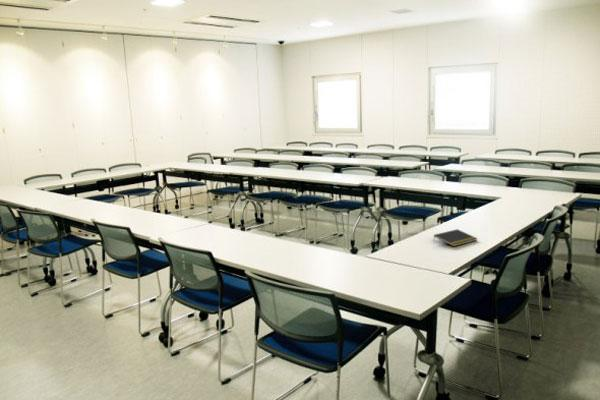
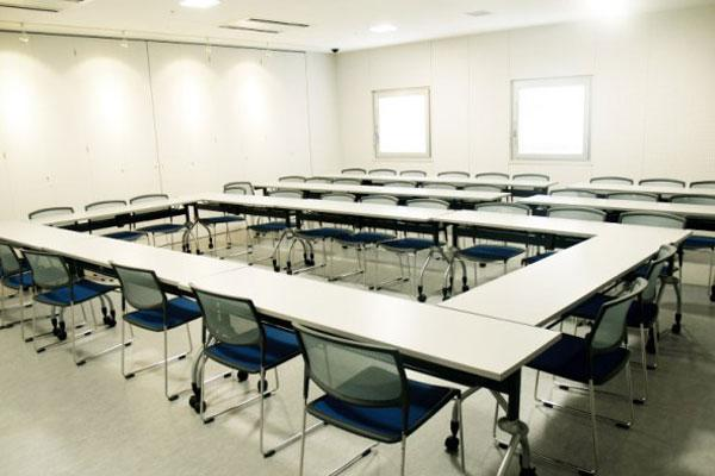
- notepad [432,228,478,247]
